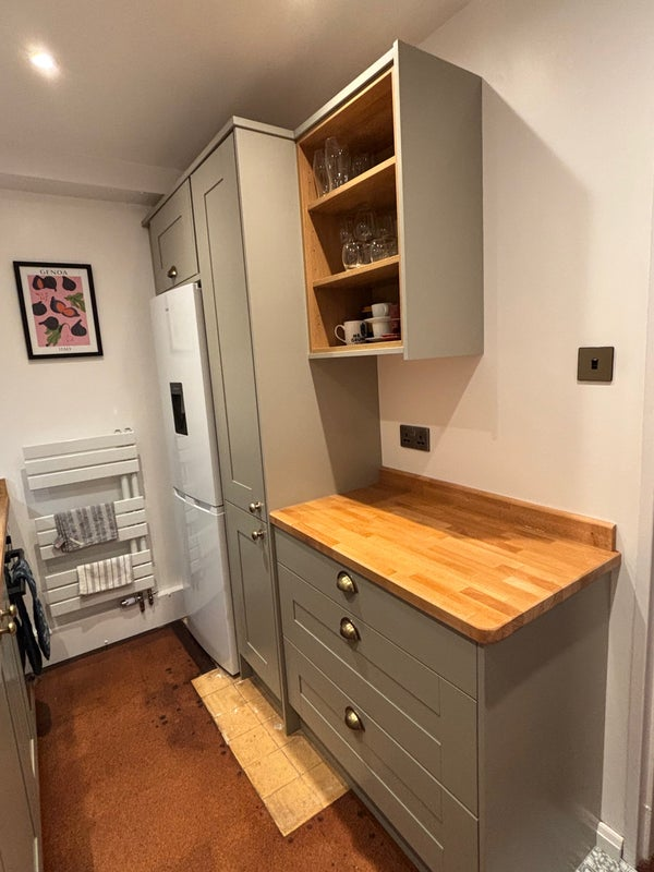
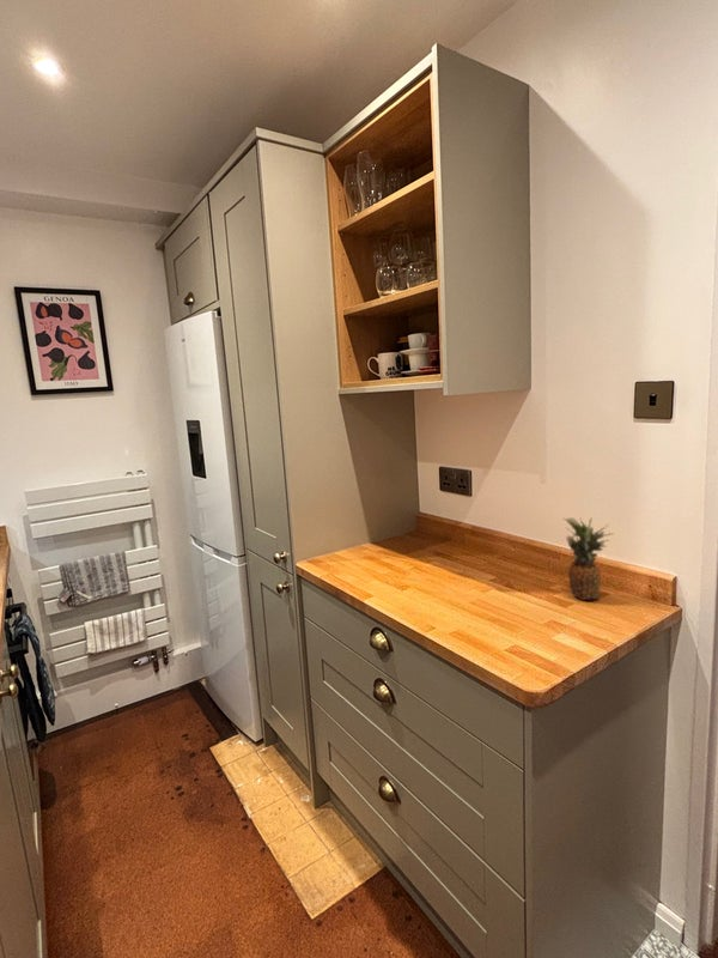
+ fruit [561,517,614,601]
